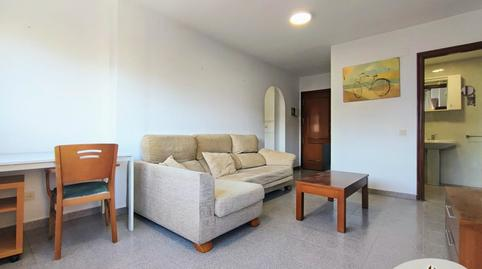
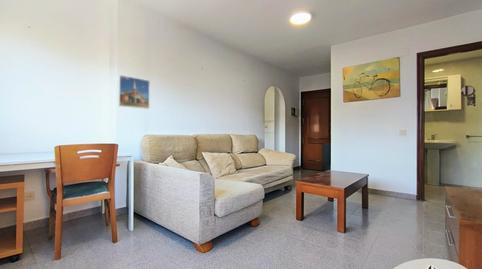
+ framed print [117,74,151,110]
